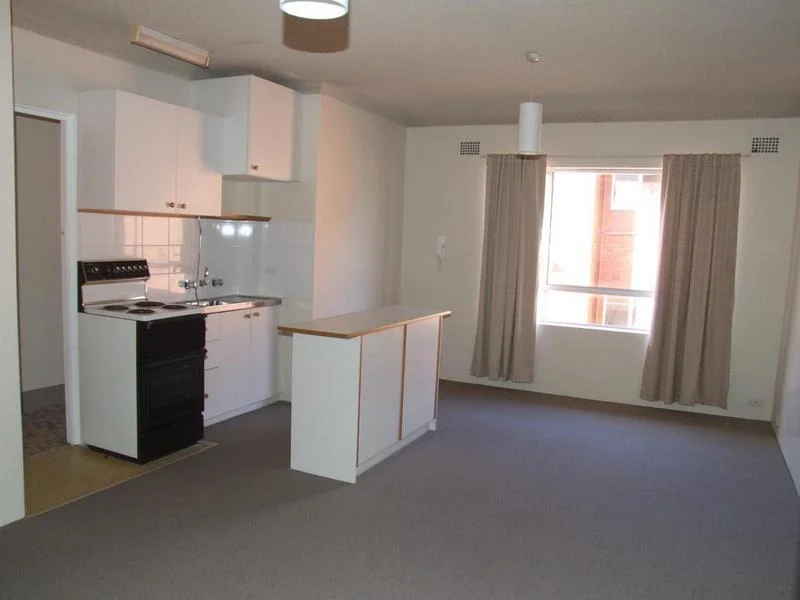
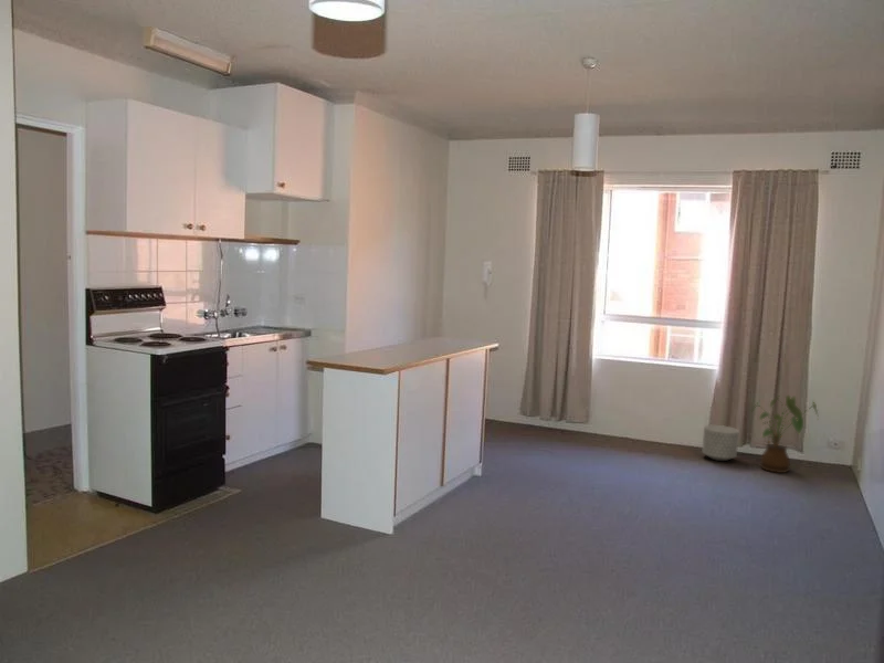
+ house plant [749,393,820,474]
+ planter [701,424,740,462]
